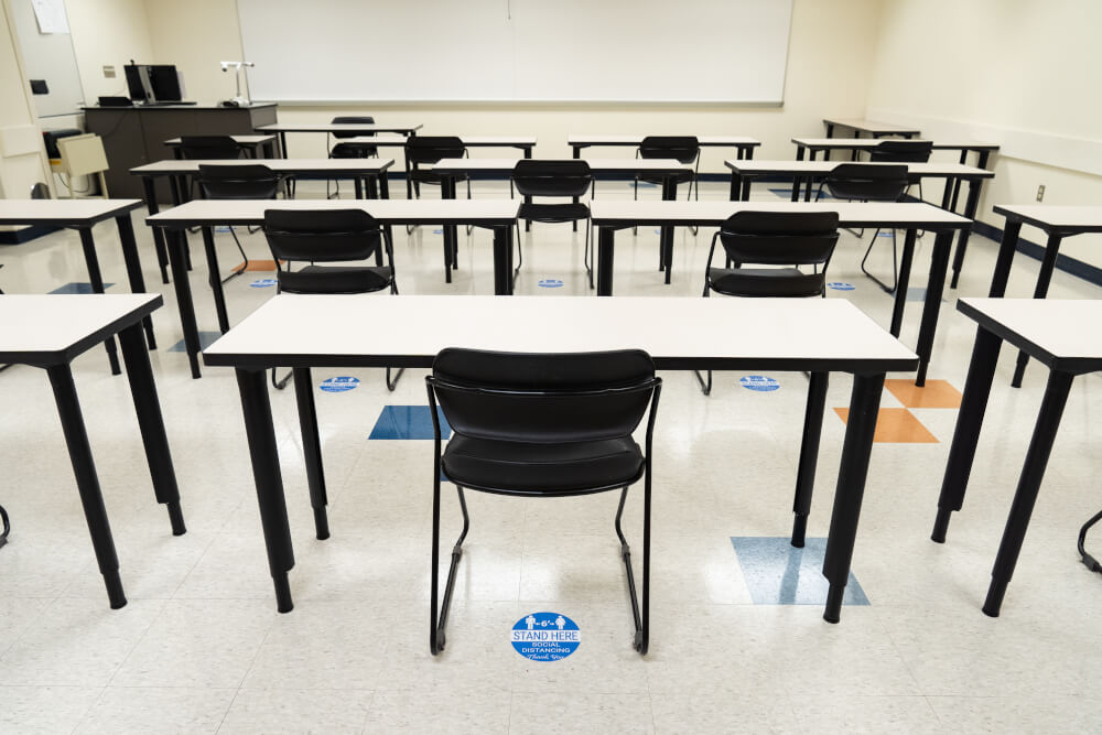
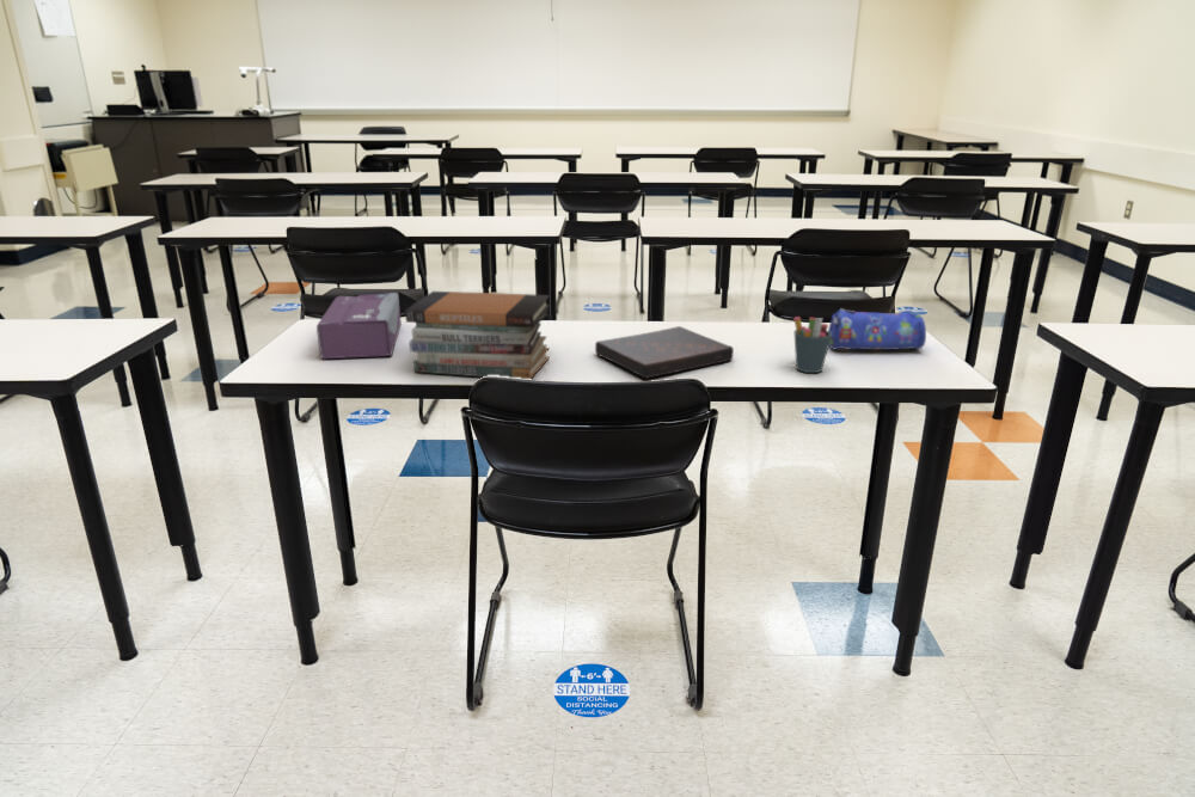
+ book [594,325,735,379]
+ tissue box [315,292,403,360]
+ pen holder [792,315,832,374]
+ book stack [404,290,551,380]
+ pencil case [827,307,927,351]
